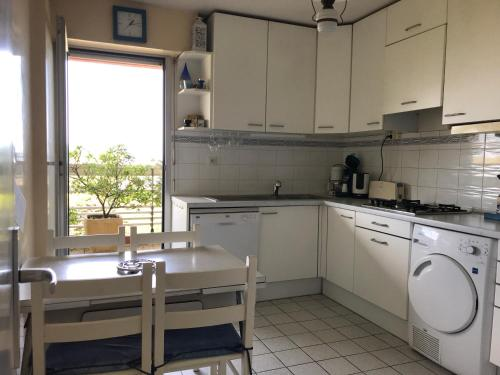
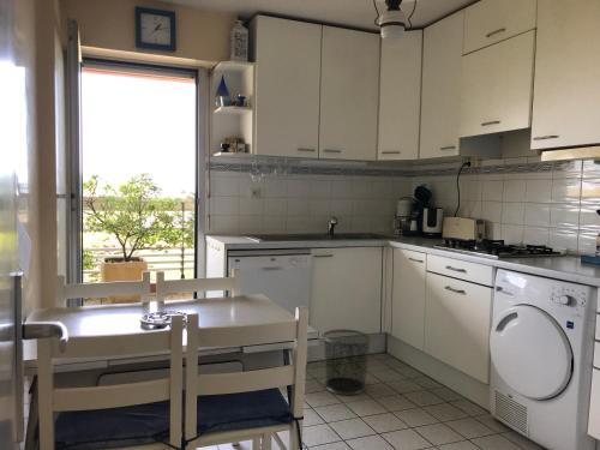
+ waste bin [320,328,372,396]
